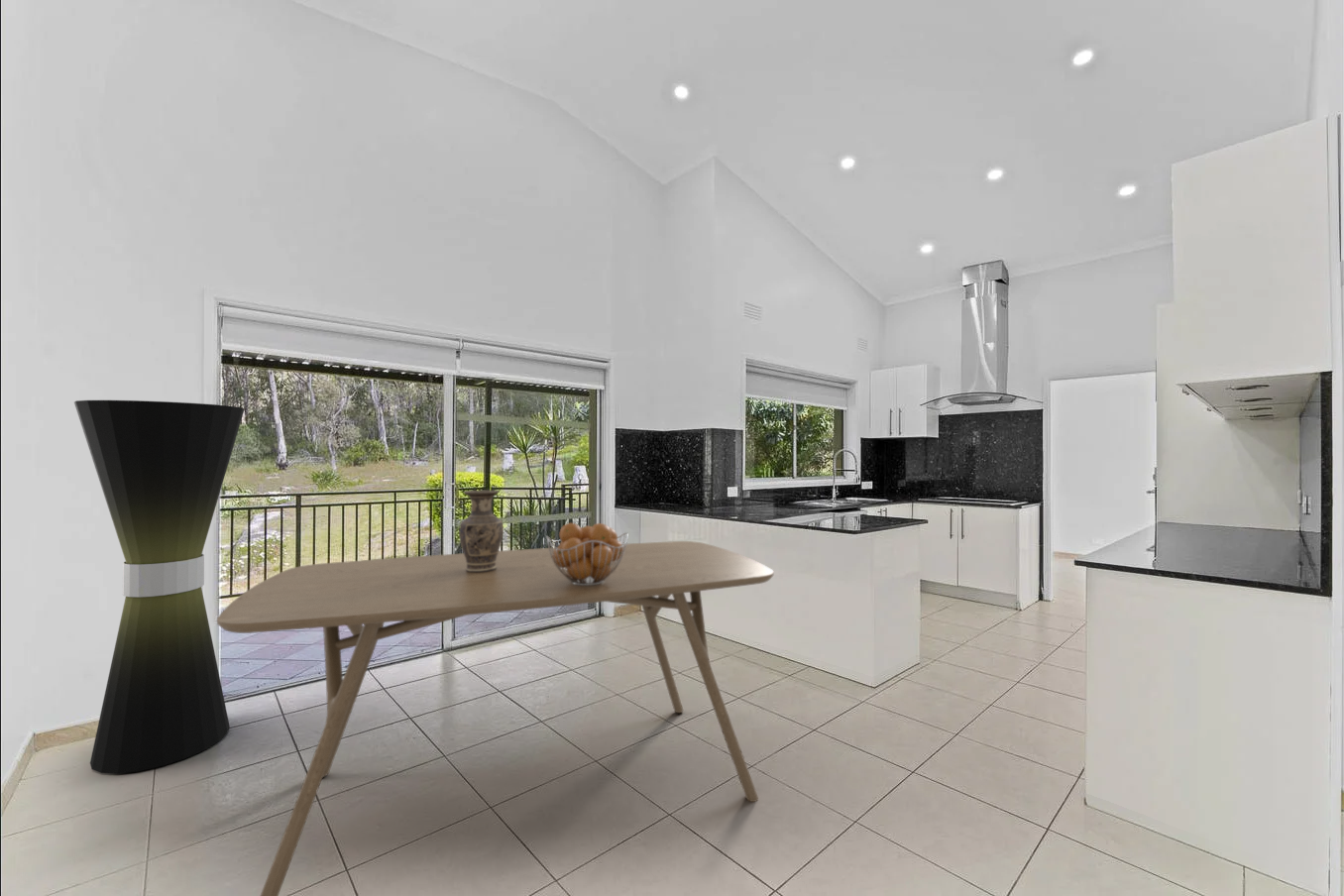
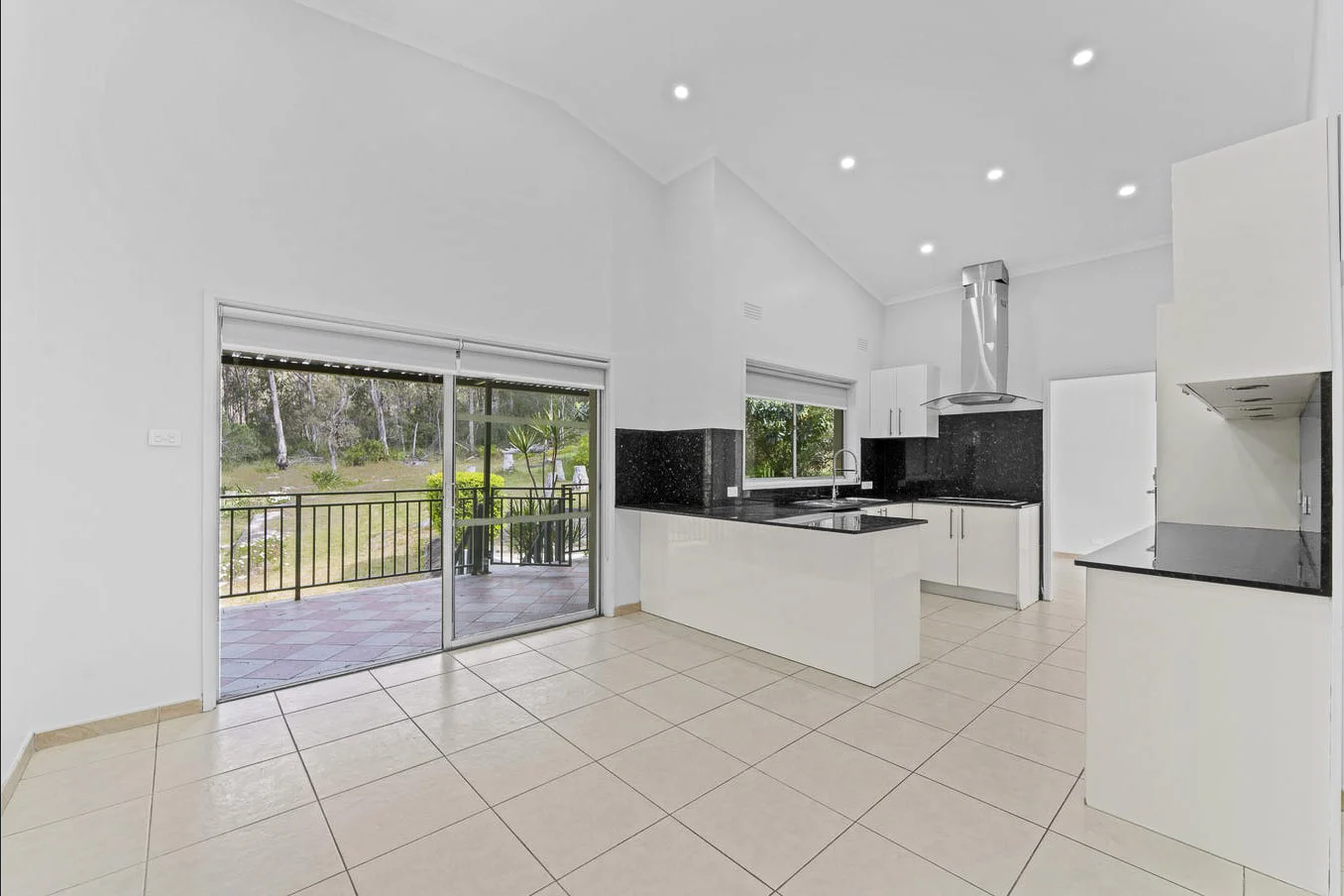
- dining table [216,540,775,896]
- fruit basket [545,522,629,586]
- vase [458,490,504,573]
- floor lamp [73,399,245,775]
